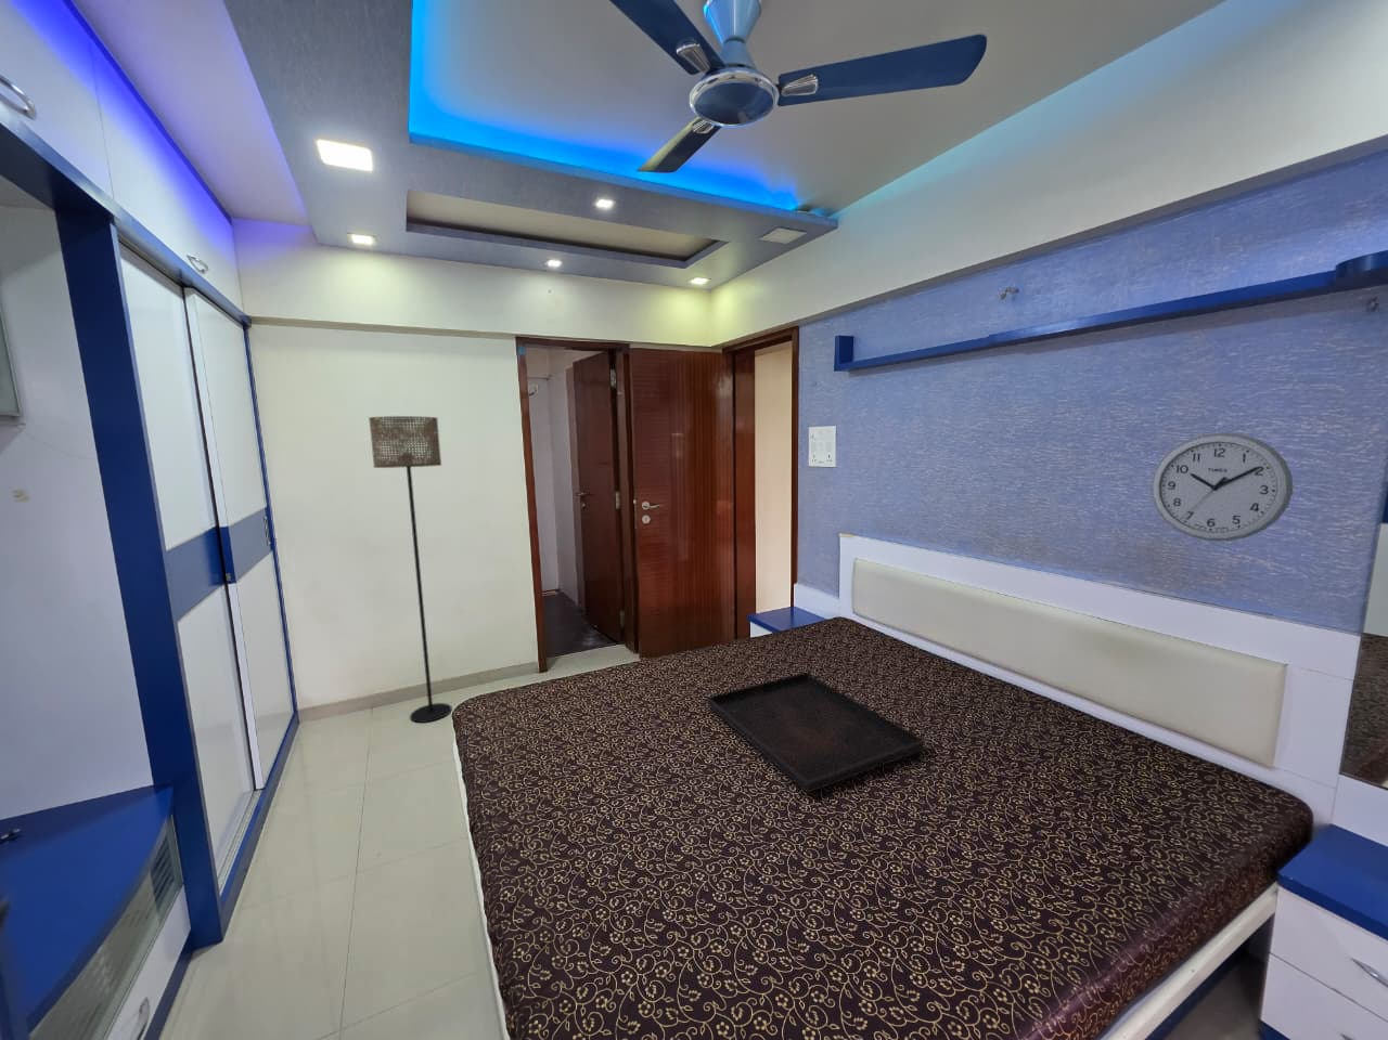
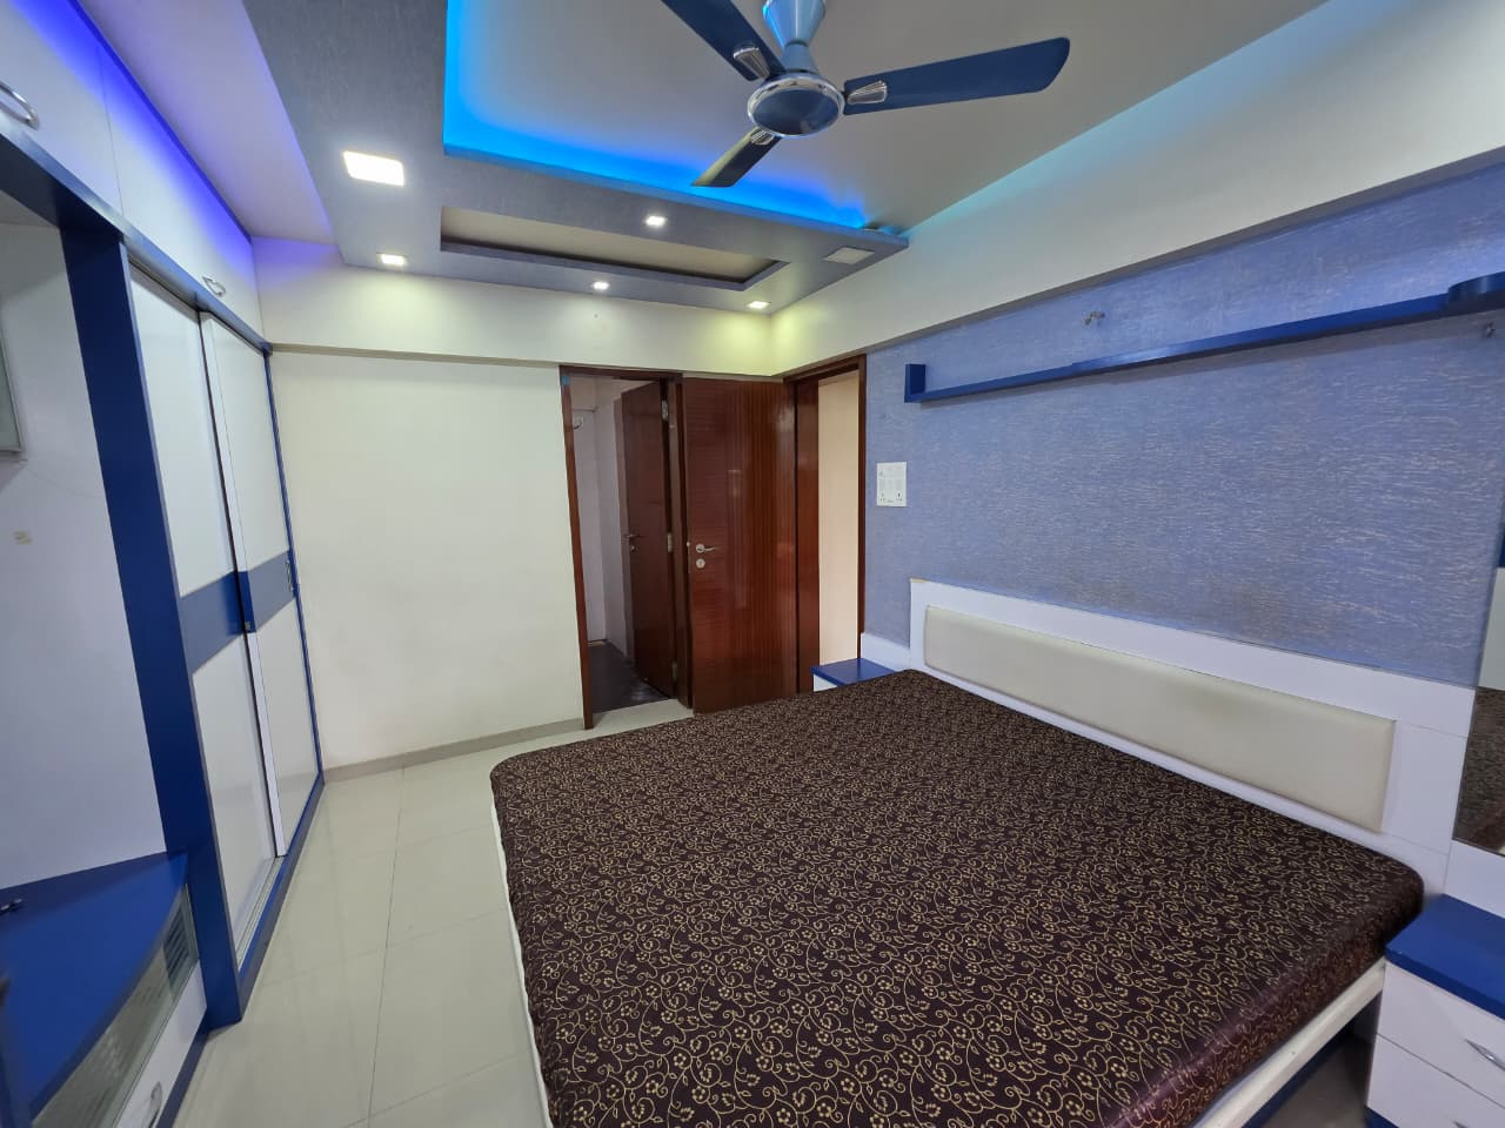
- floor lamp [367,415,452,723]
- wall clock [1150,432,1294,542]
- serving tray [705,672,926,794]
